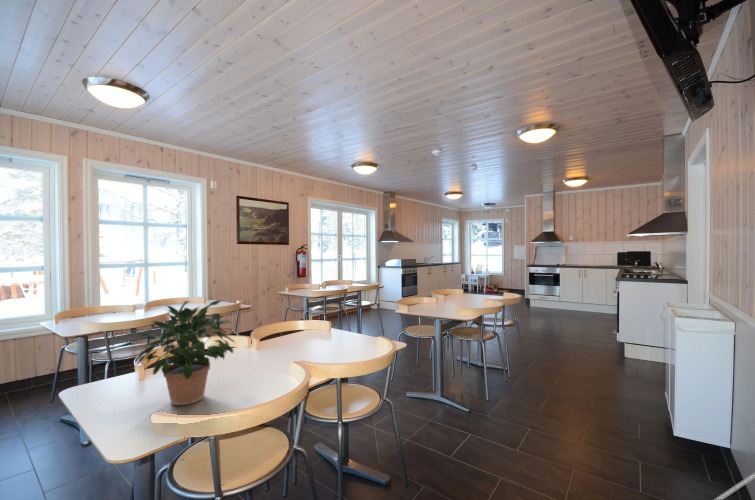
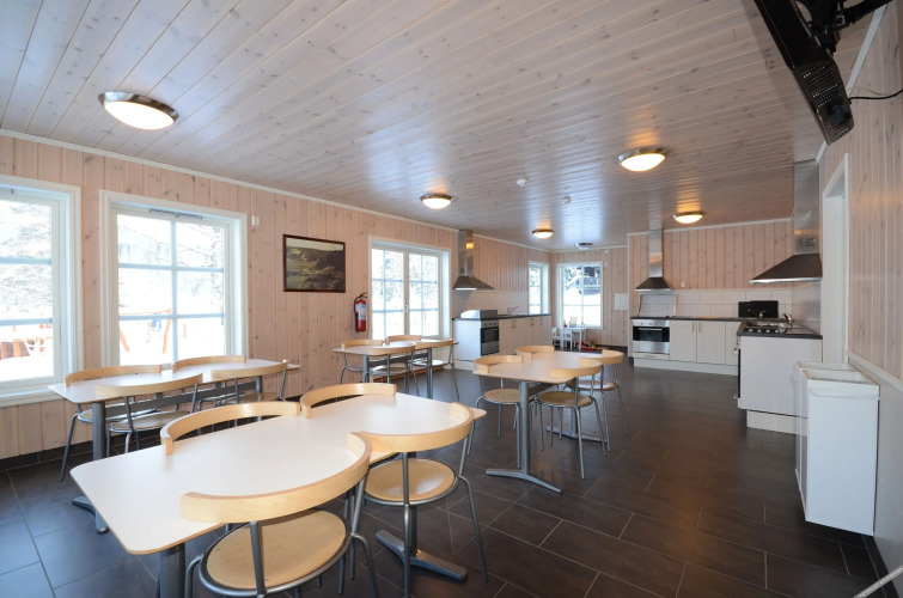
- potted plant [134,299,237,406]
